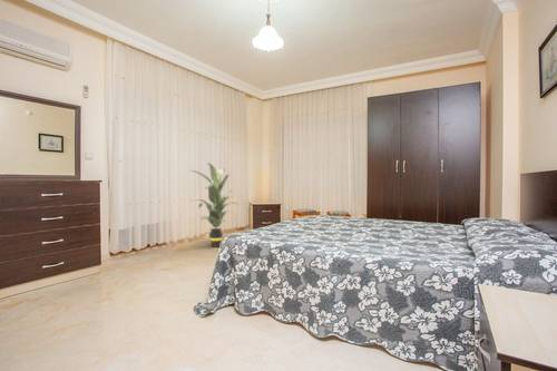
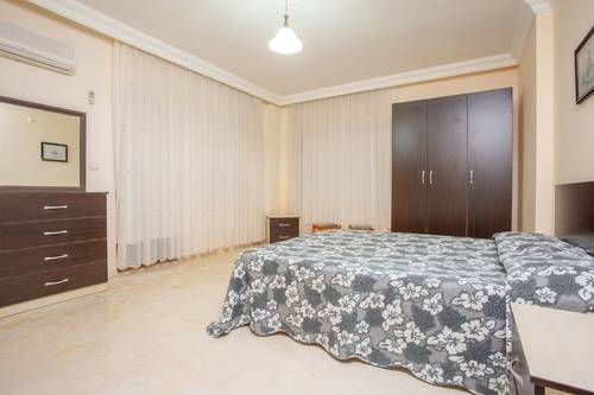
- indoor plant [188,162,242,248]
